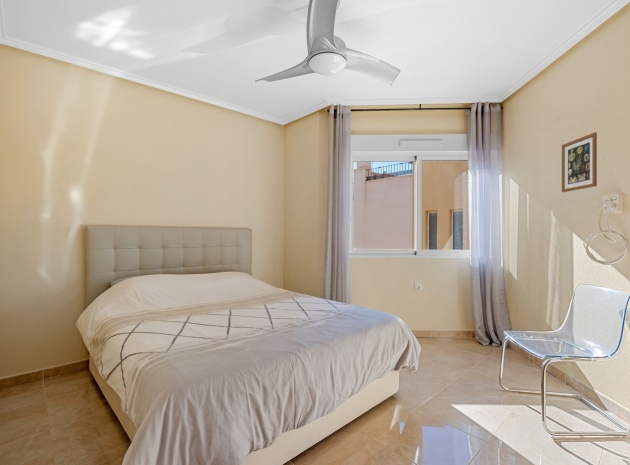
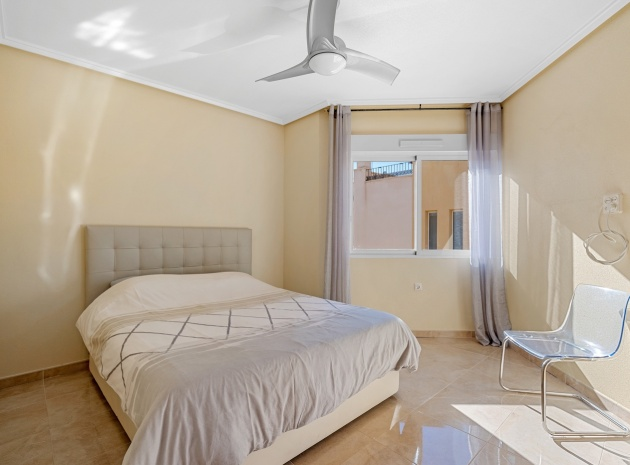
- wall art [561,131,598,193]
